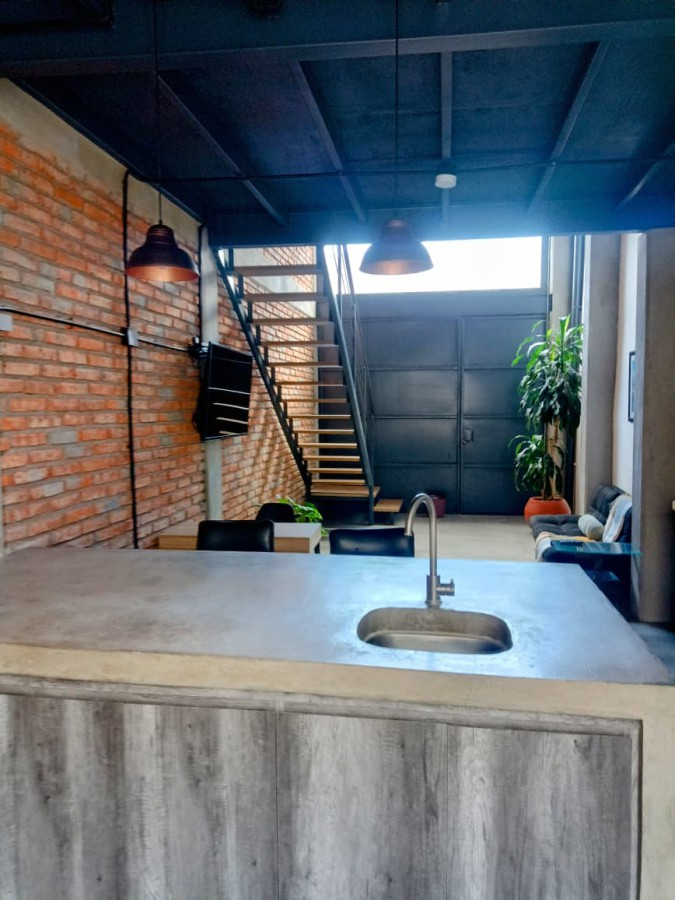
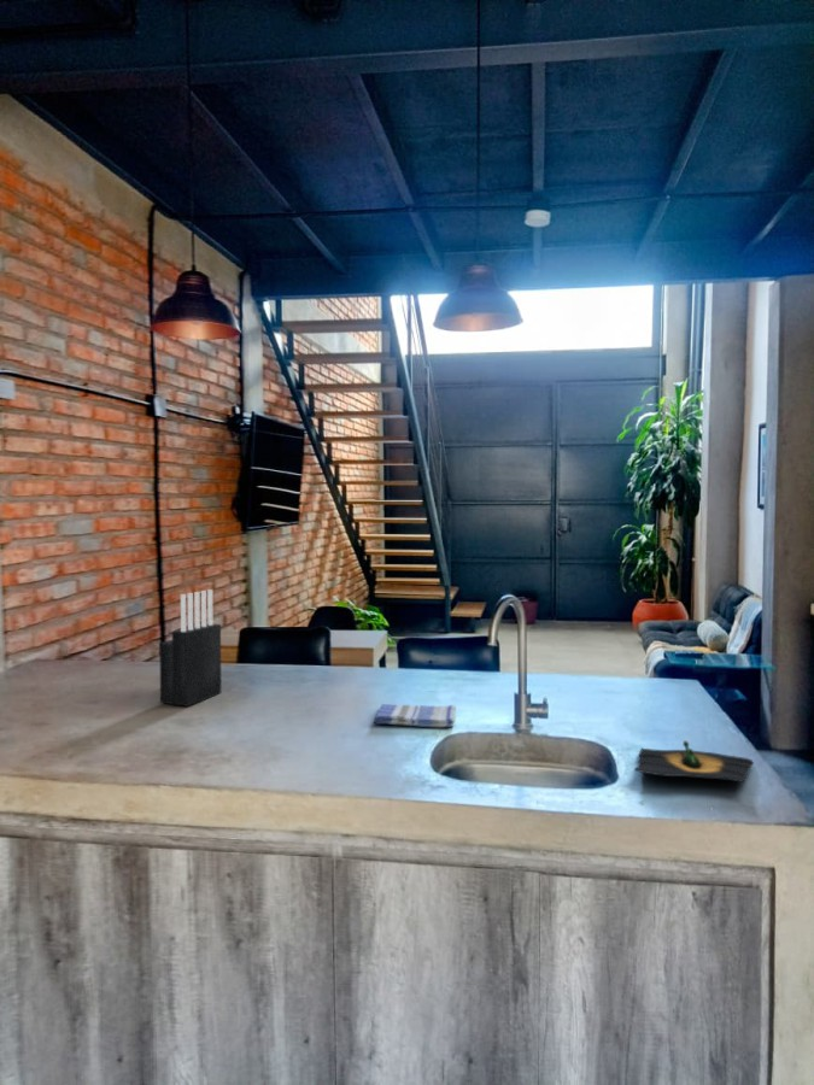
+ knife block [158,588,222,708]
+ dish towel [373,703,457,728]
+ tequila [633,739,755,784]
